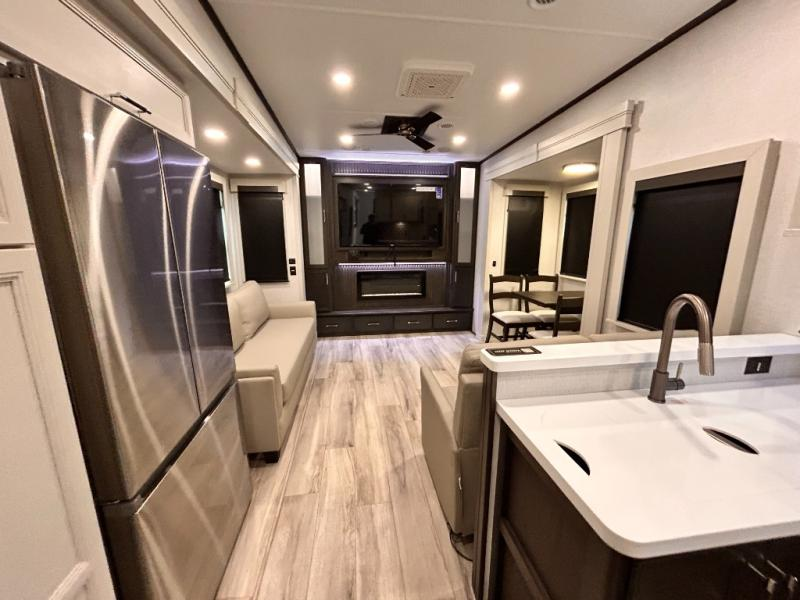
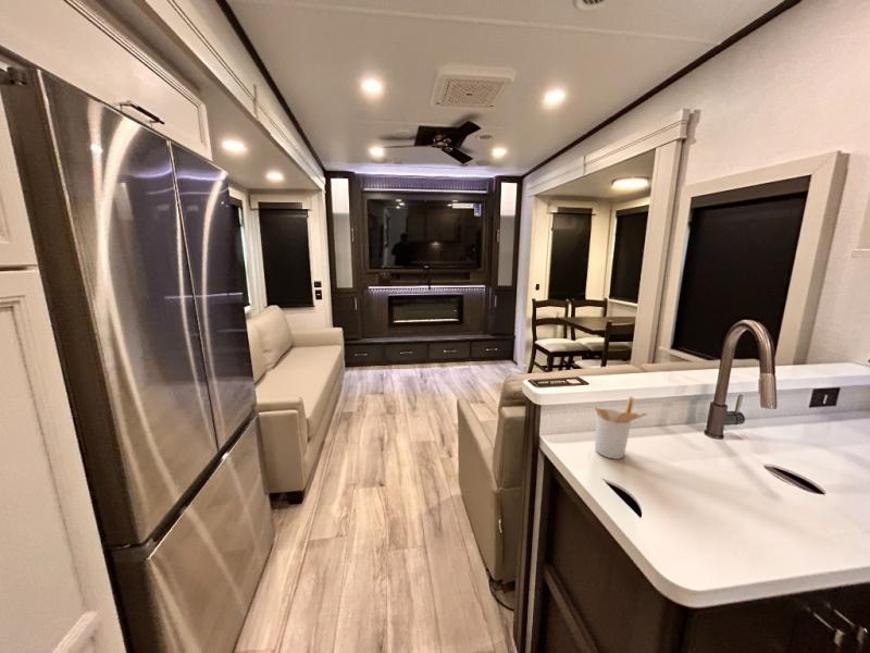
+ utensil holder [594,395,649,460]
